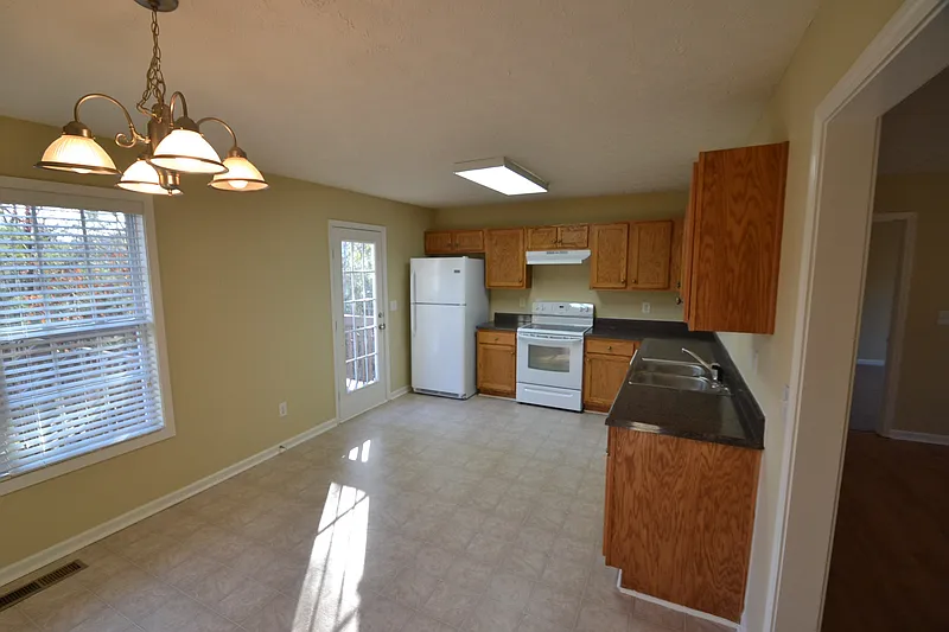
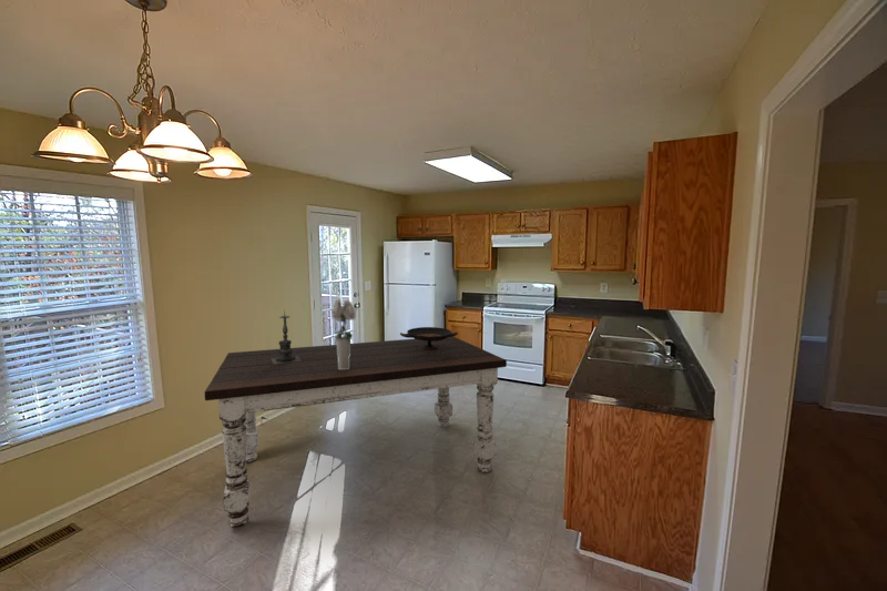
+ candle holder [272,308,302,364]
+ bouquet [330,296,357,369]
+ dining table [204,336,508,530]
+ decorative bowl [399,326,459,349]
